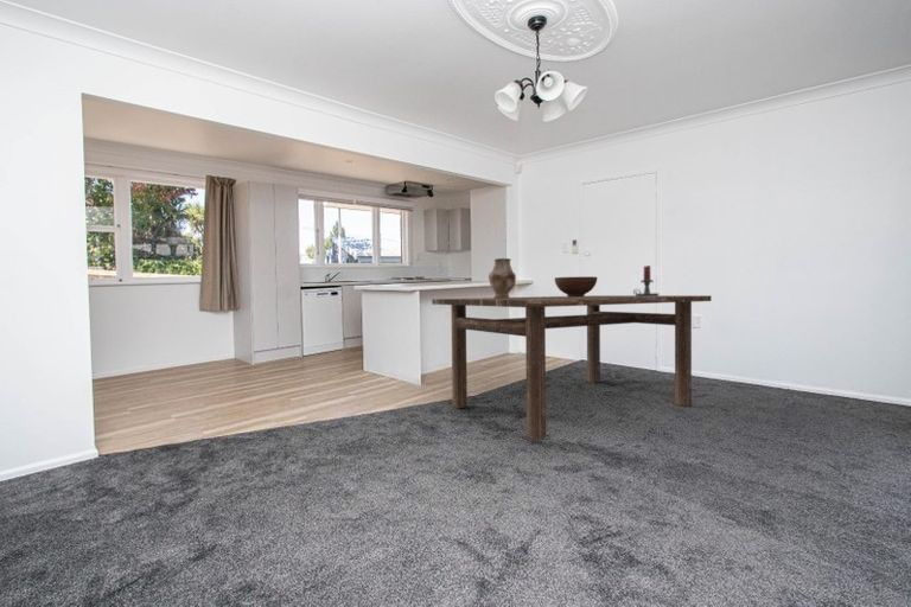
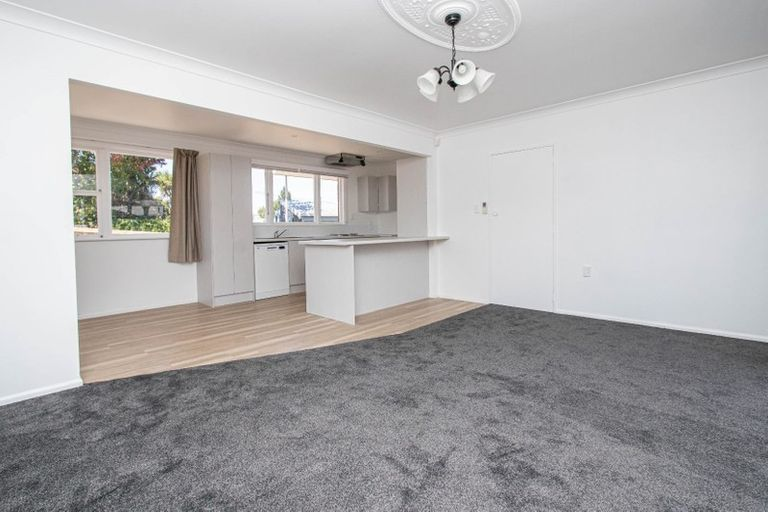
- fruit bowl [554,275,598,296]
- dining table [431,294,713,441]
- candle holder [632,264,661,296]
- vase [488,257,517,299]
